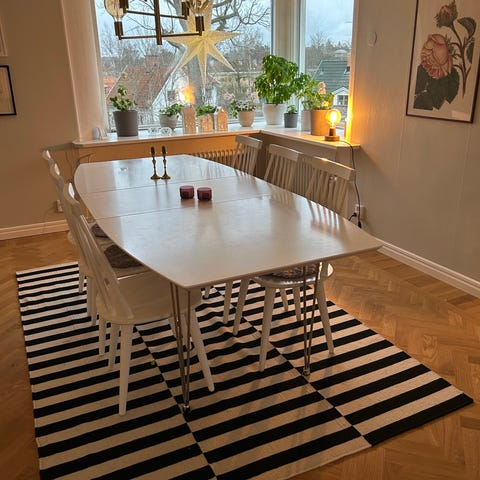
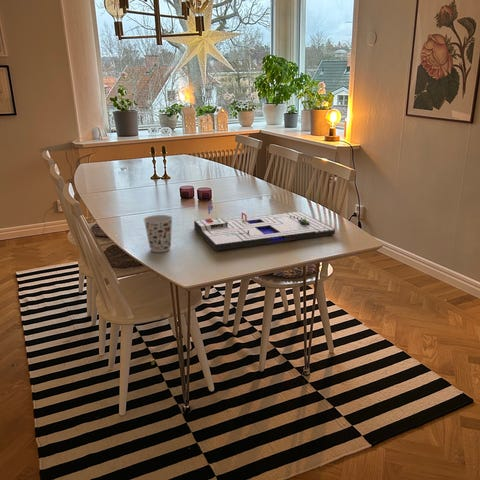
+ cup [143,214,174,253]
+ board game [193,205,336,251]
